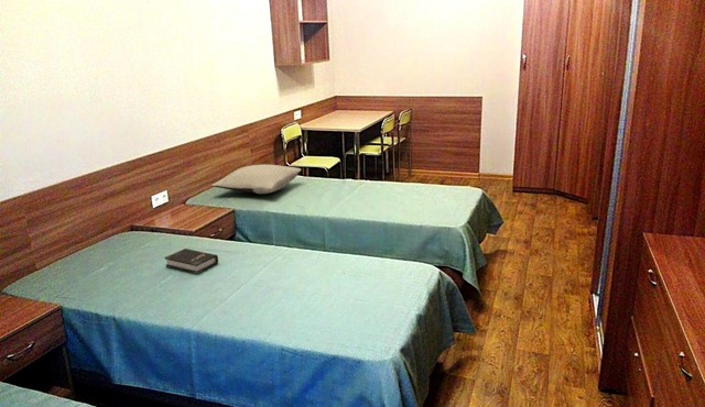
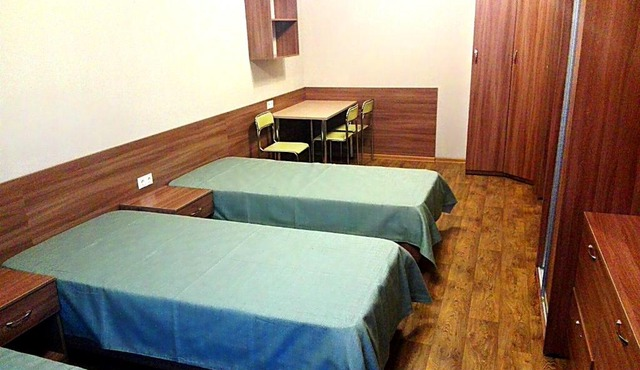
- pillow [210,164,303,195]
- hardback book [164,248,219,275]
